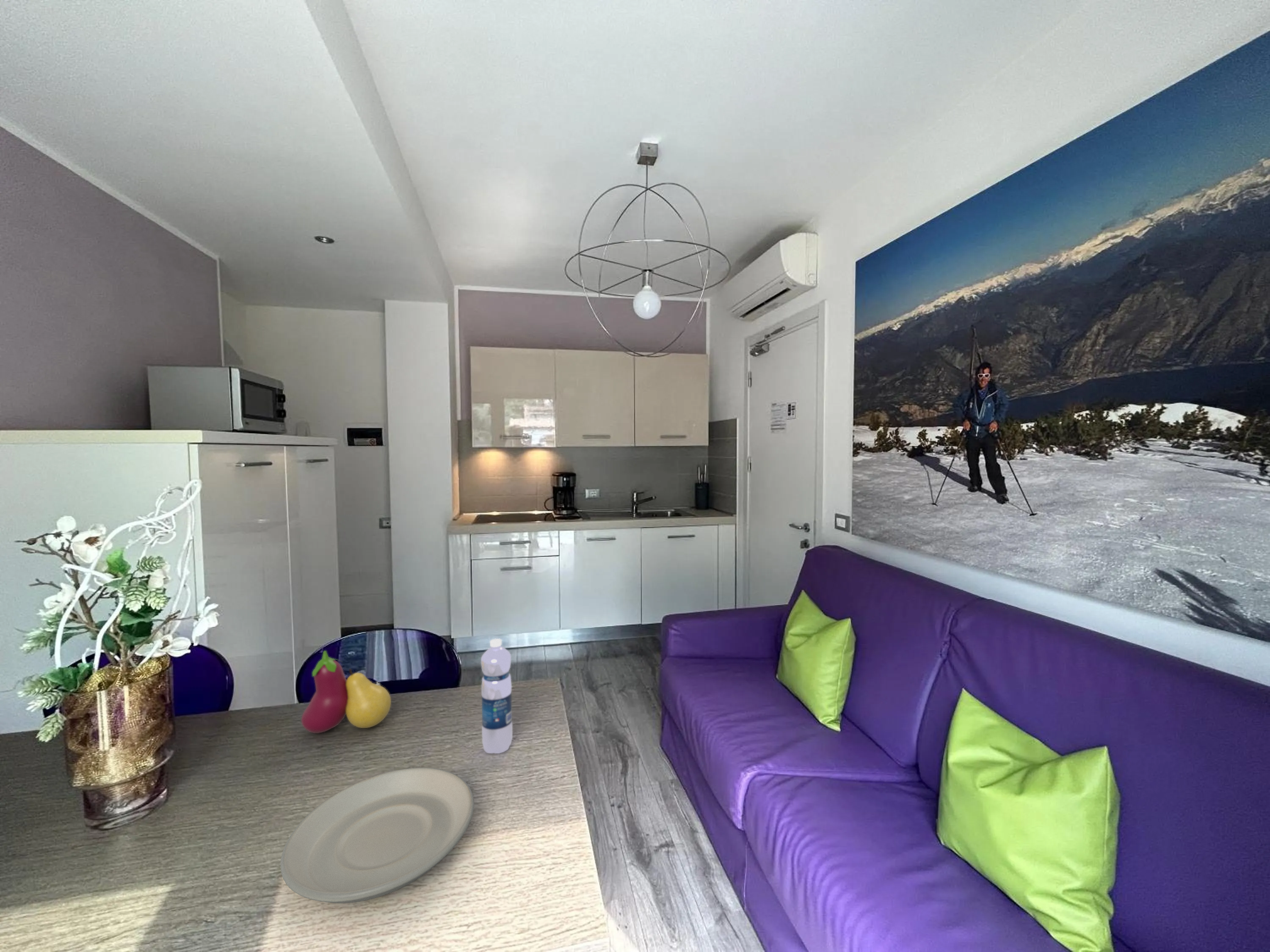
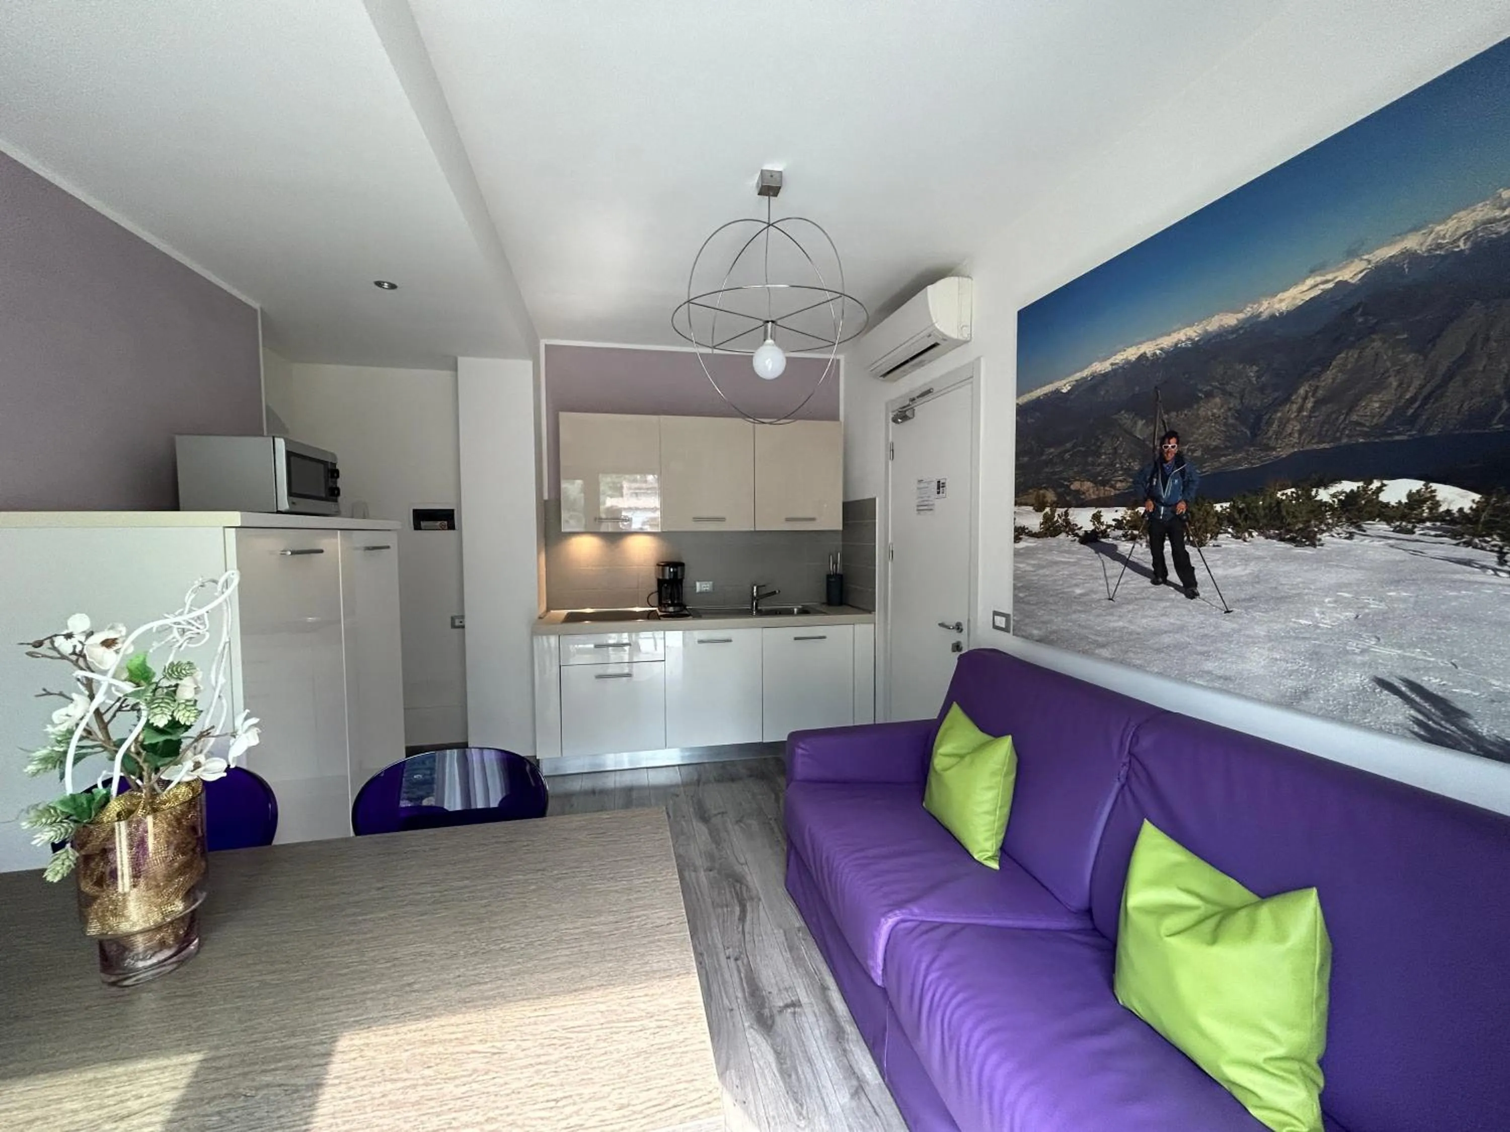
- water bottle [480,638,513,754]
- fruit [301,650,392,734]
- plate [280,768,475,904]
